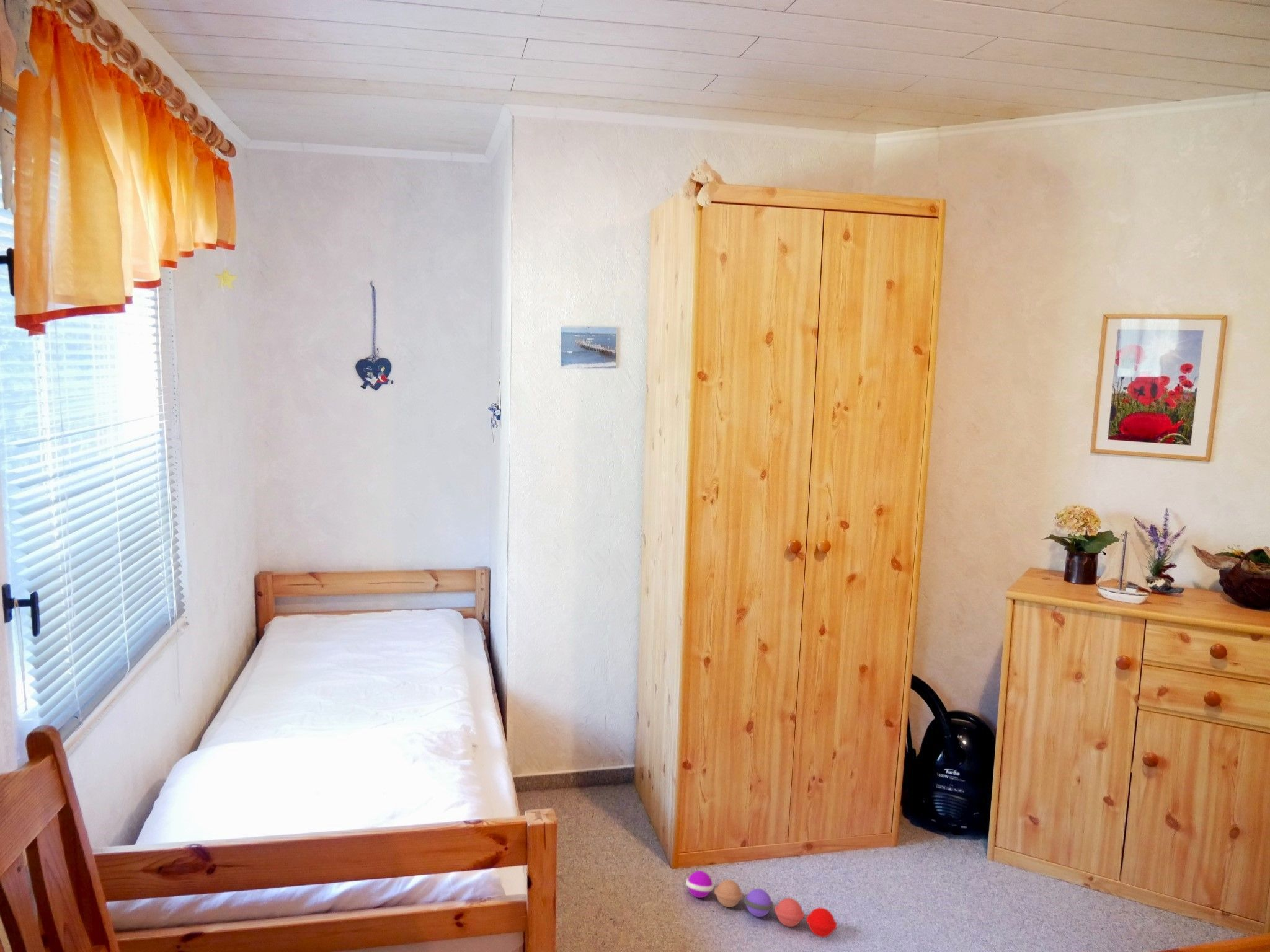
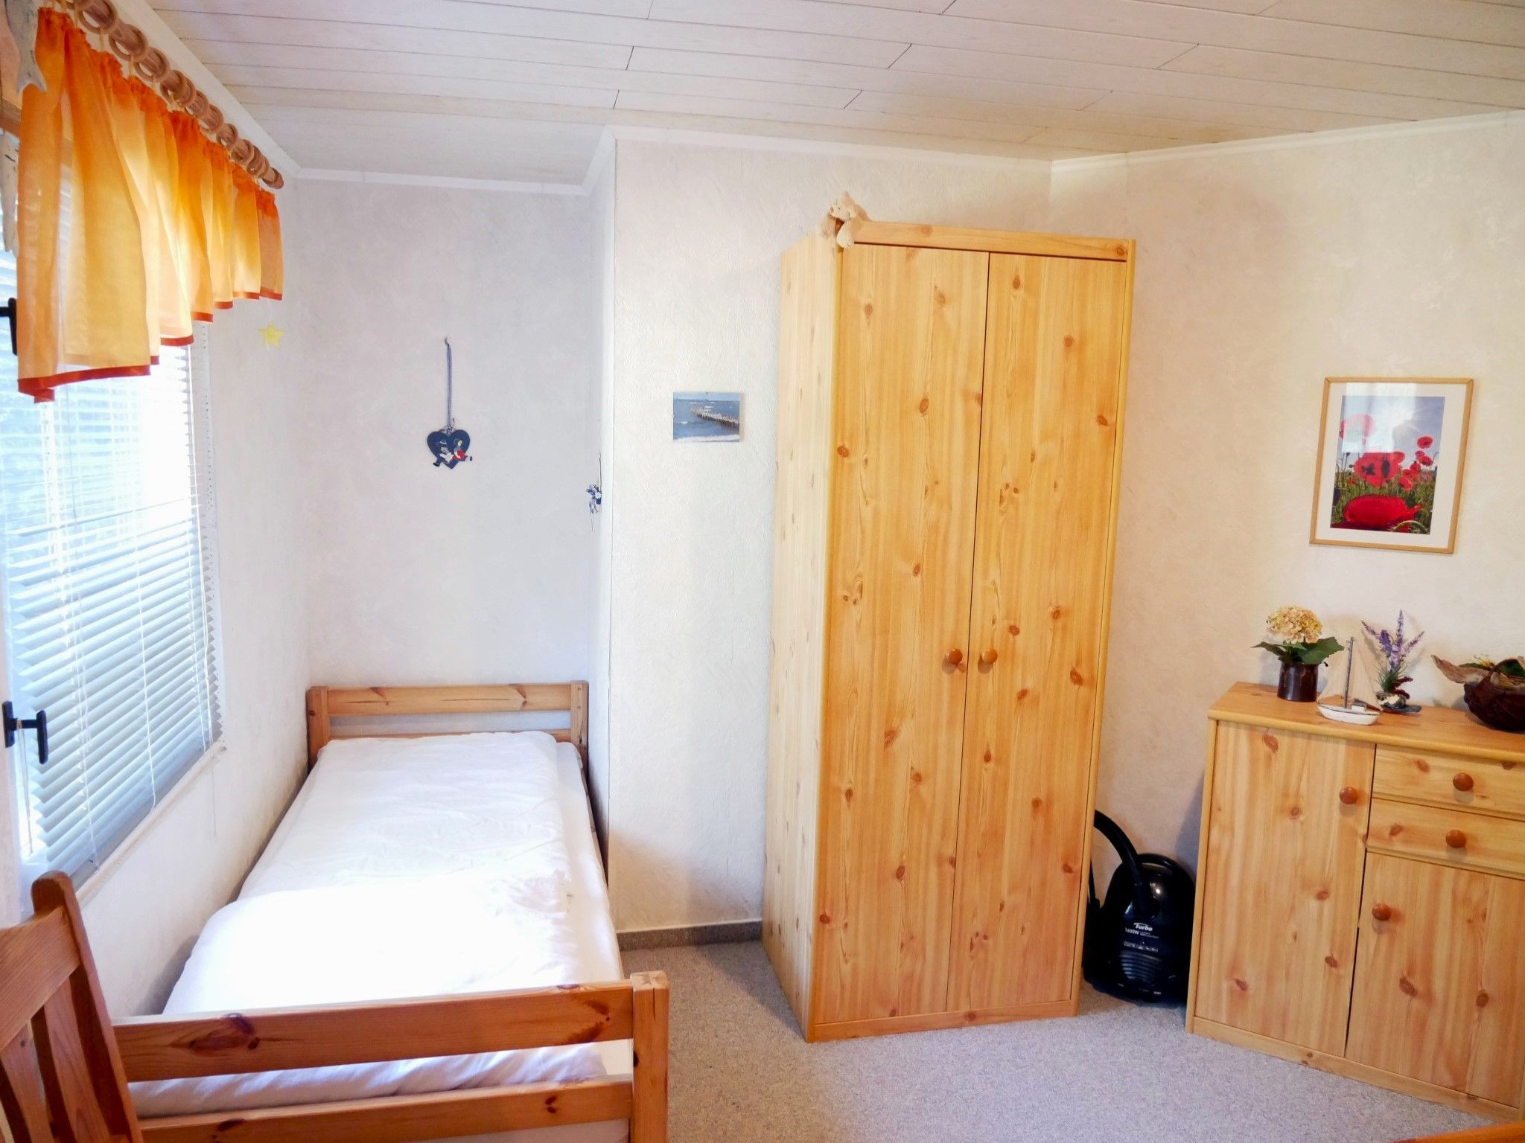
- ball [685,870,838,938]
